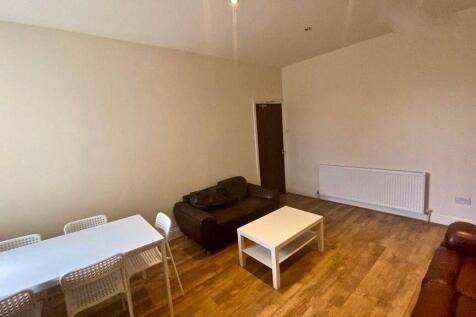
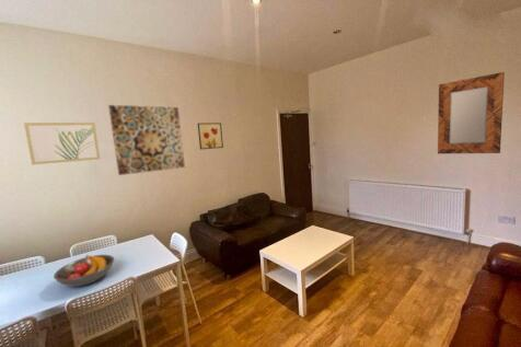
+ wall art [23,122,101,165]
+ wall art [197,122,224,150]
+ wall art [107,104,186,176]
+ home mirror [437,71,506,155]
+ fruit bowl [53,254,115,288]
